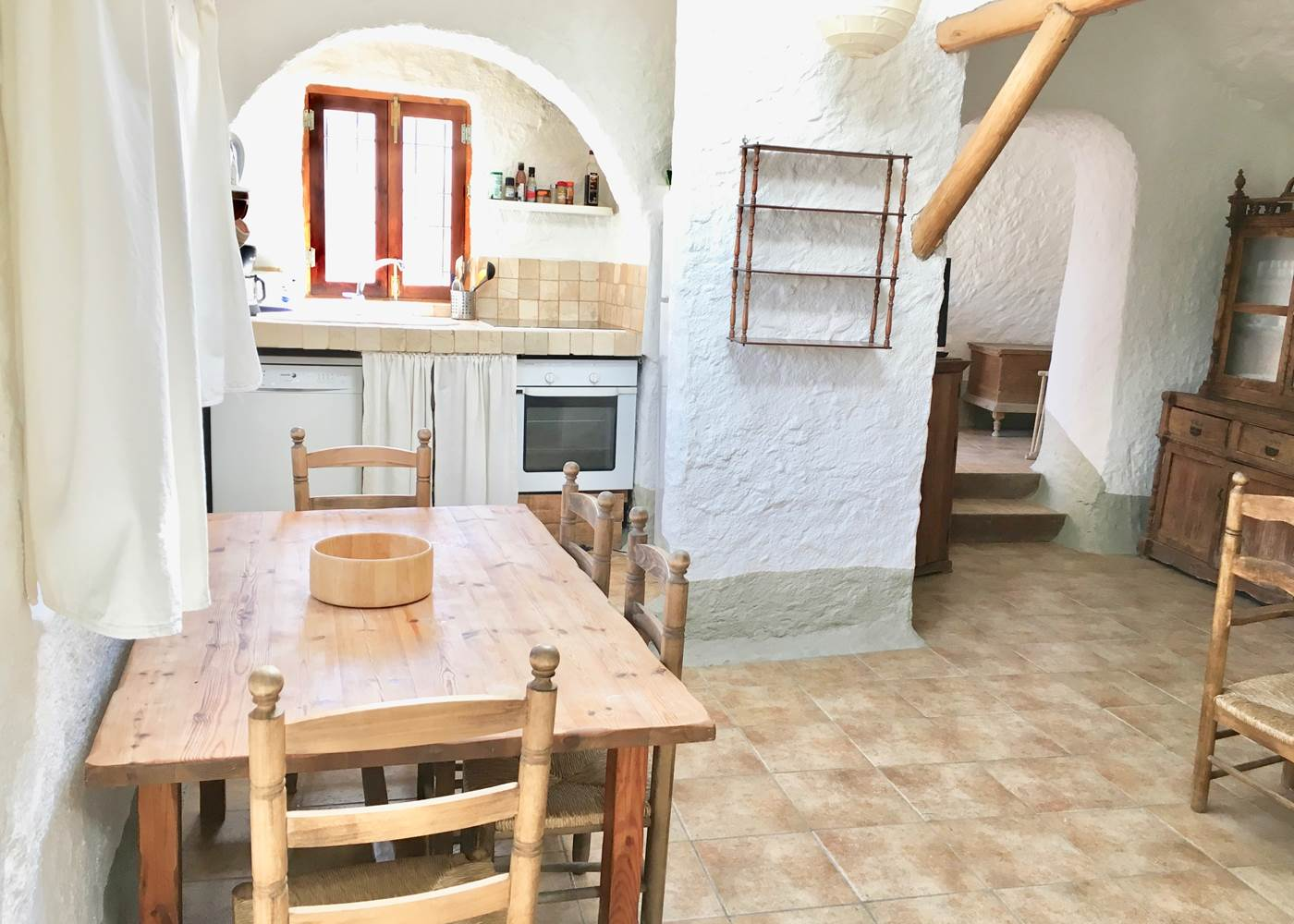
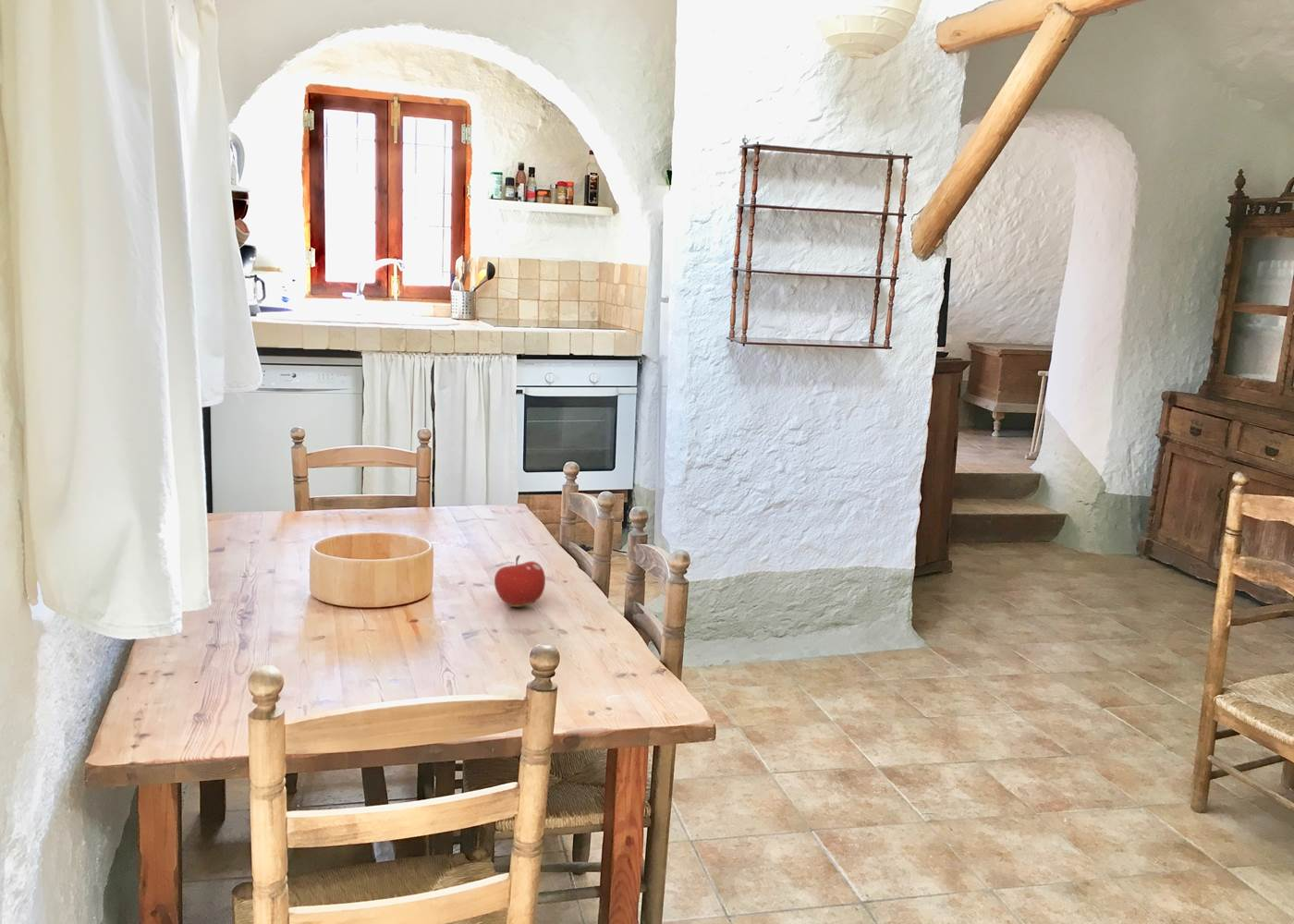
+ fruit [494,554,546,608]
